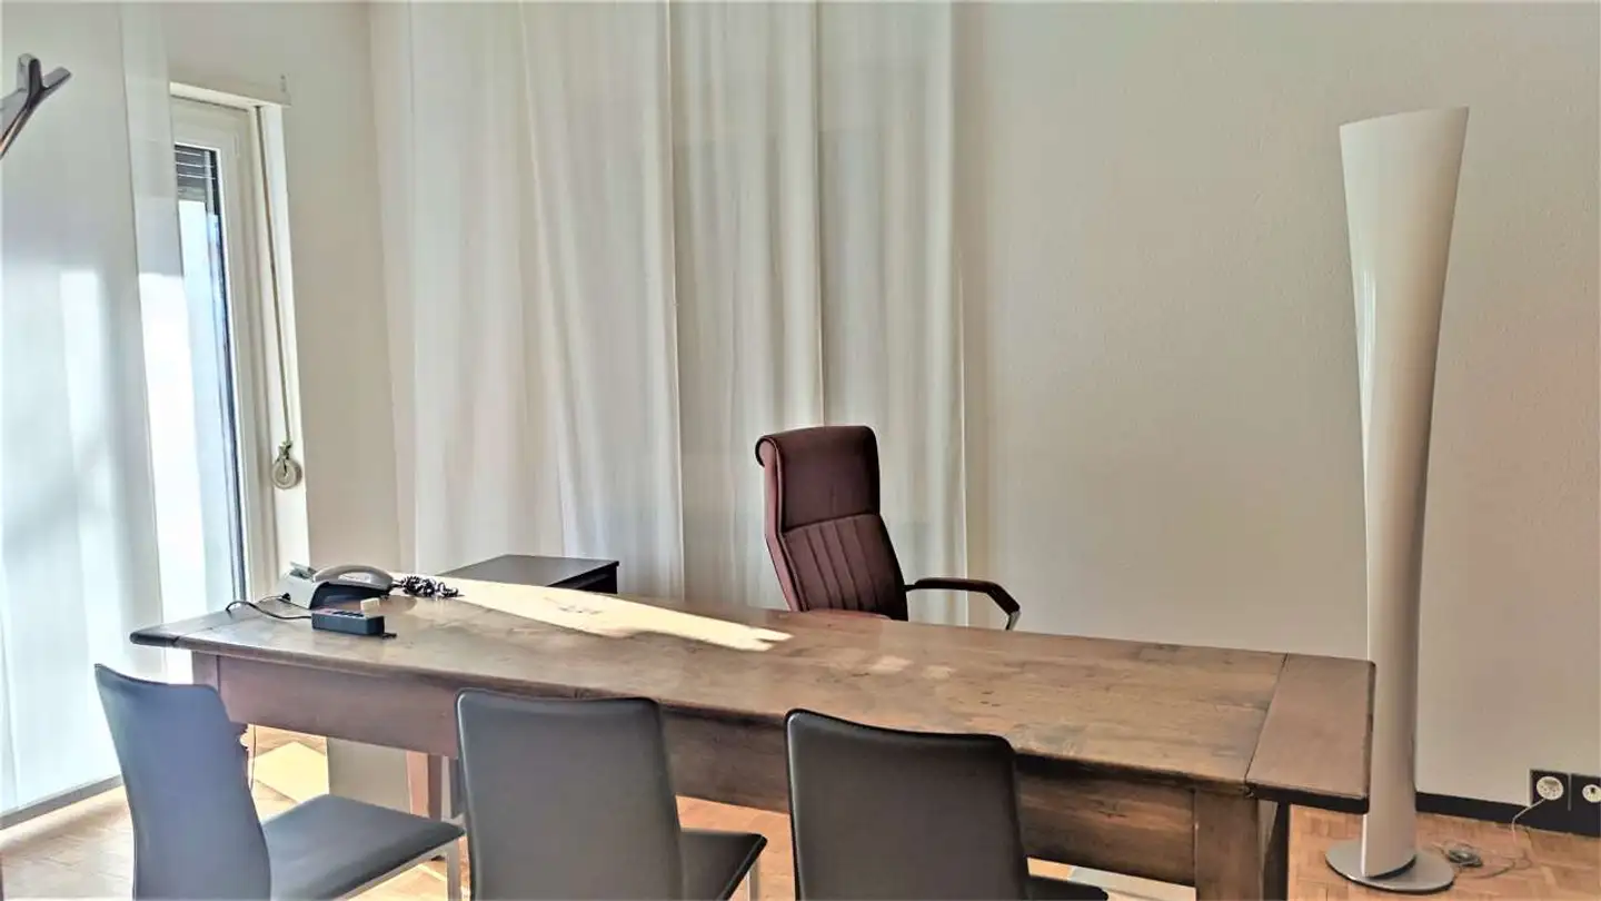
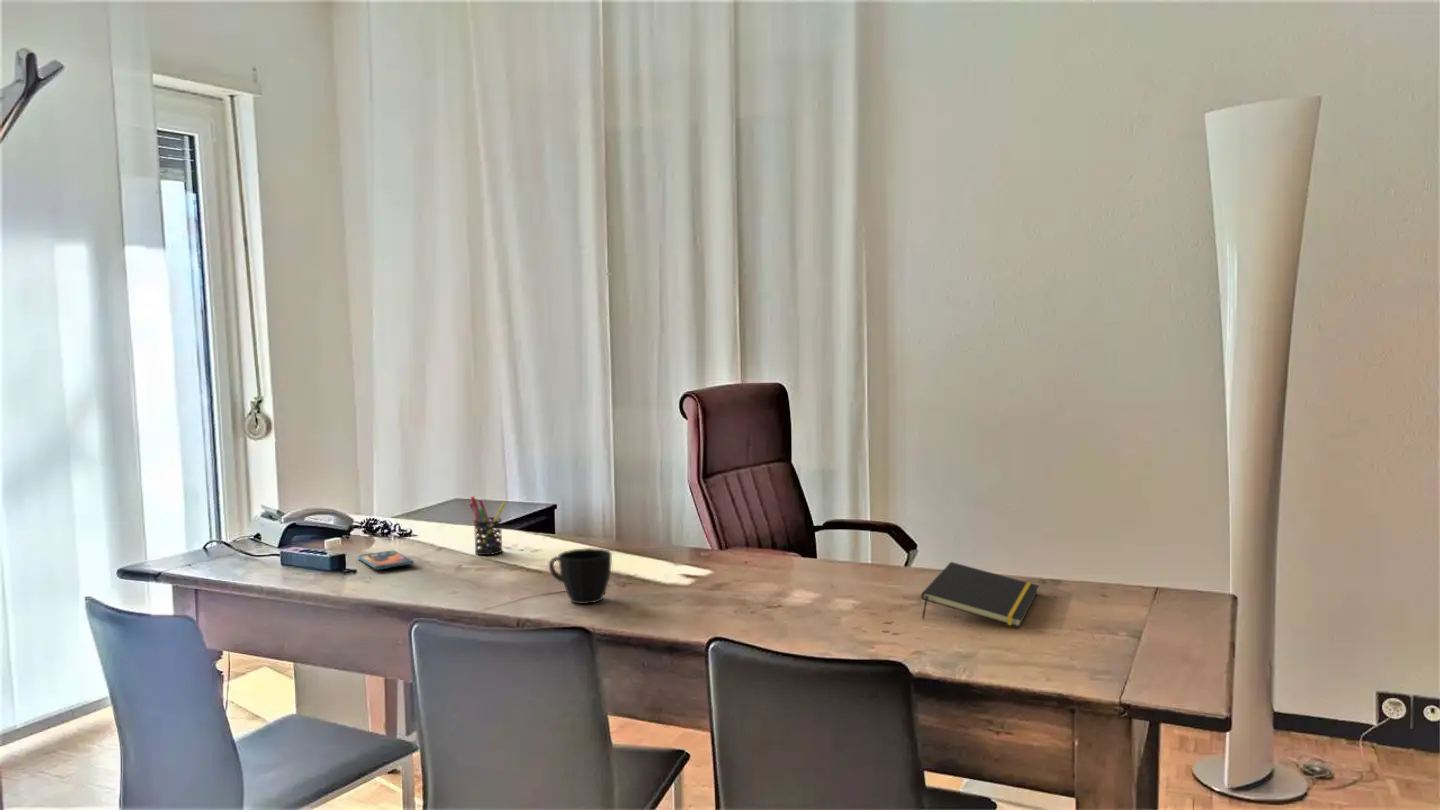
+ pen holder [469,495,507,556]
+ smartphone [357,549,415,571]
+ notepad [920,561,1040,628]
+ cup [548,547,613,605]
